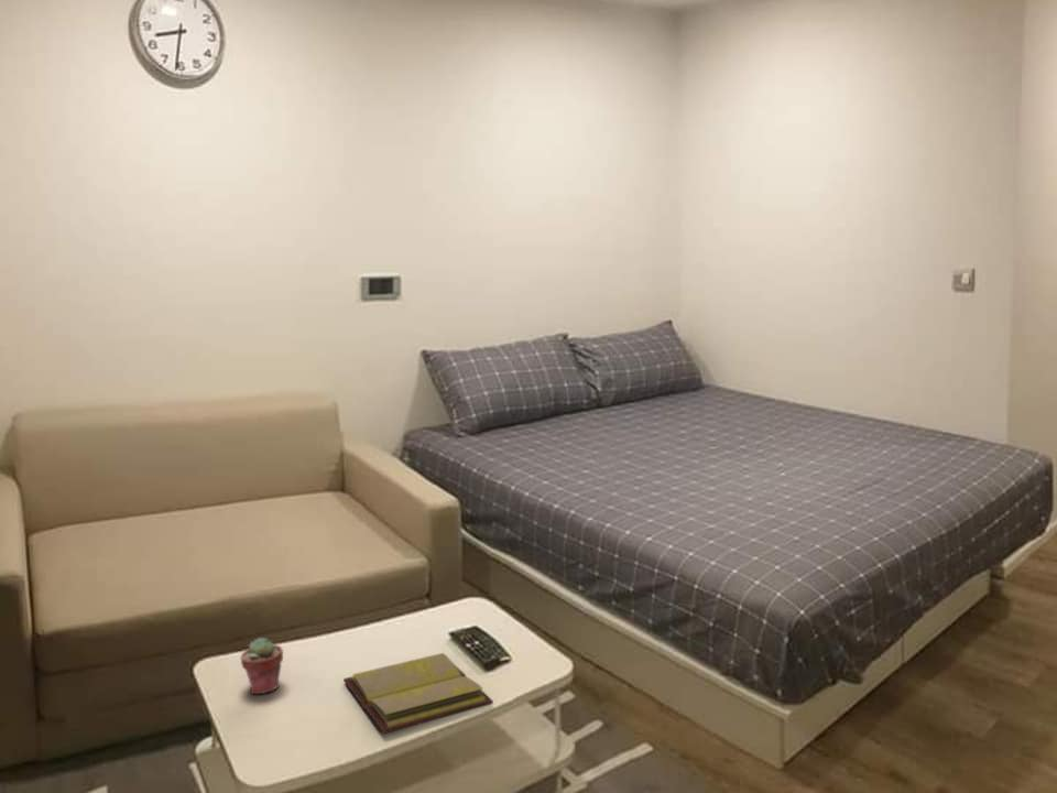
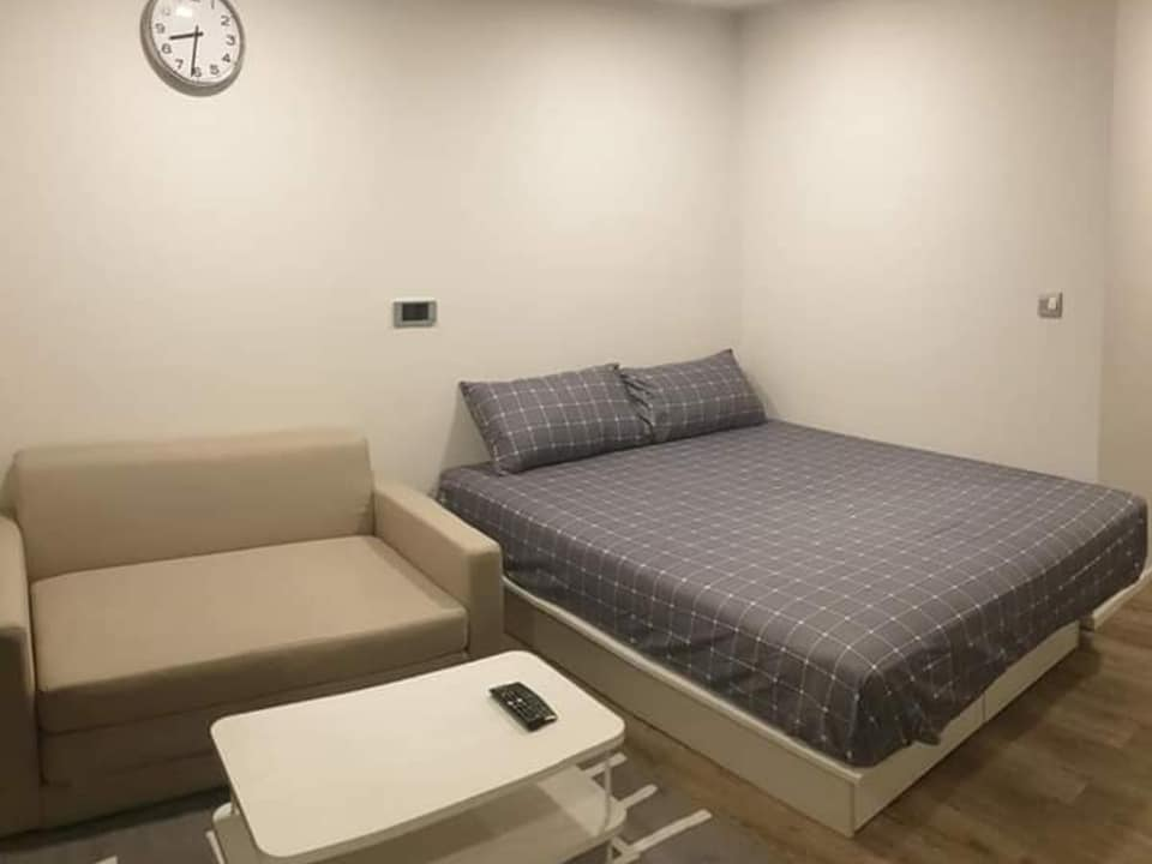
- potted succulent [240,637,284,695]
- diary [342,652,494,735]
